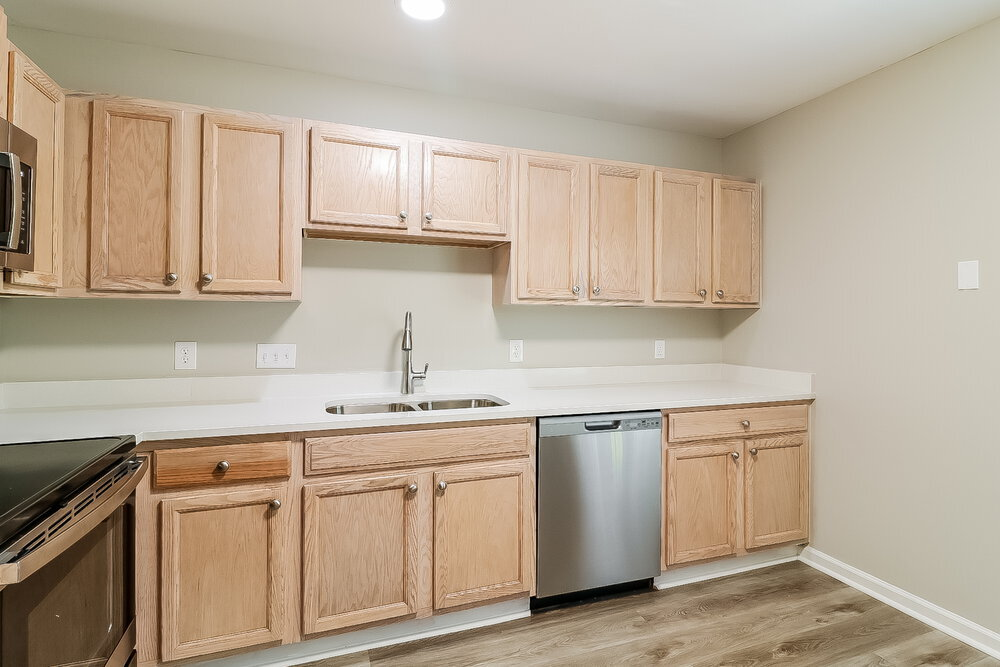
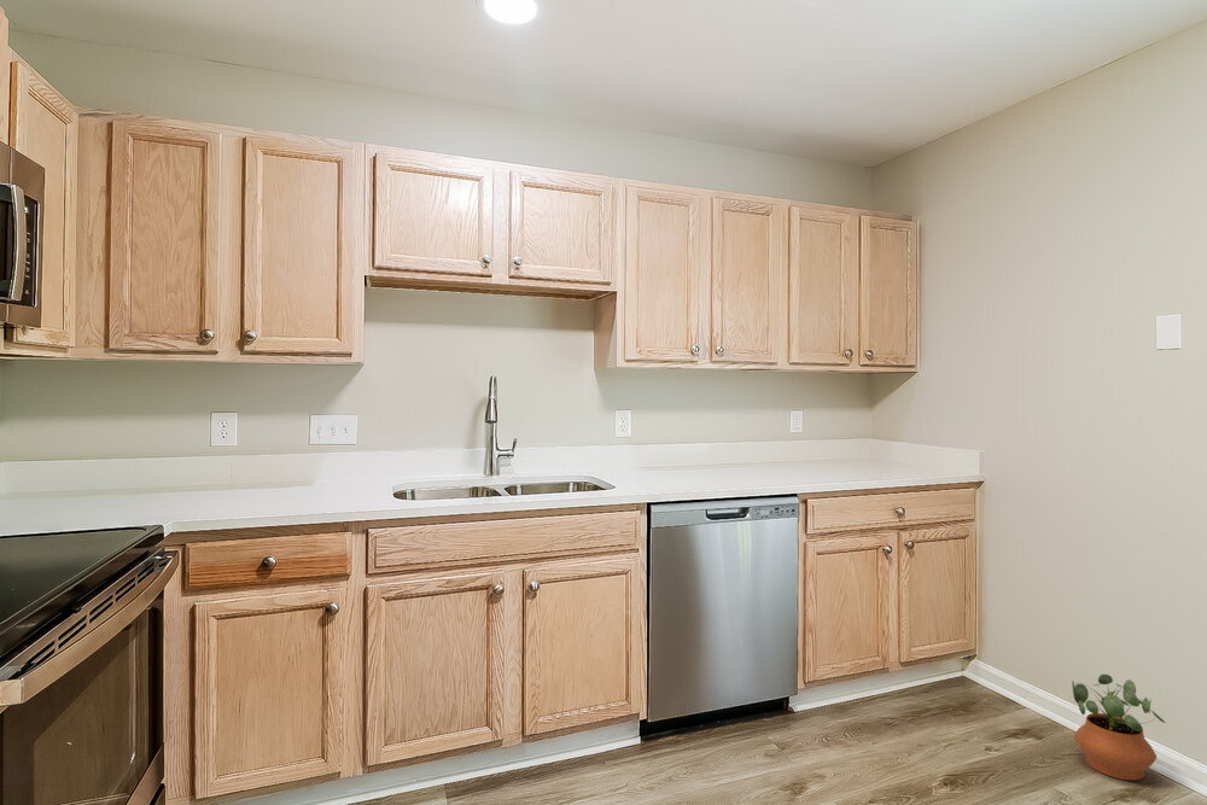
+ potted plant [1071,673,1166,782]
